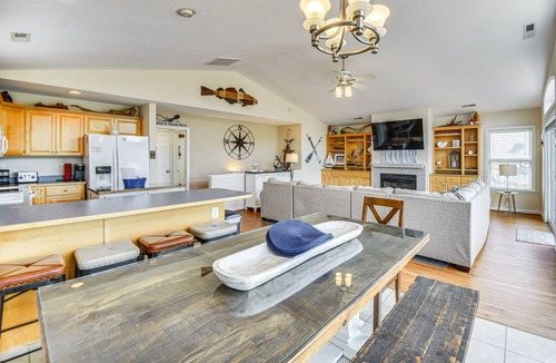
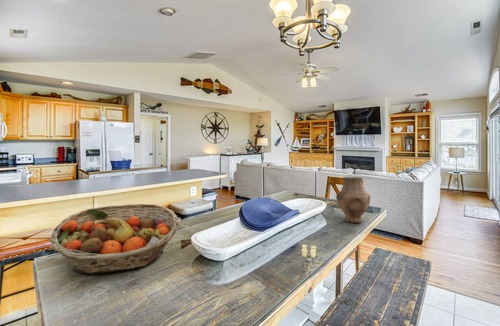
+ vase [335,176,371,224]
+ fruit basket [48,203,180,275]
